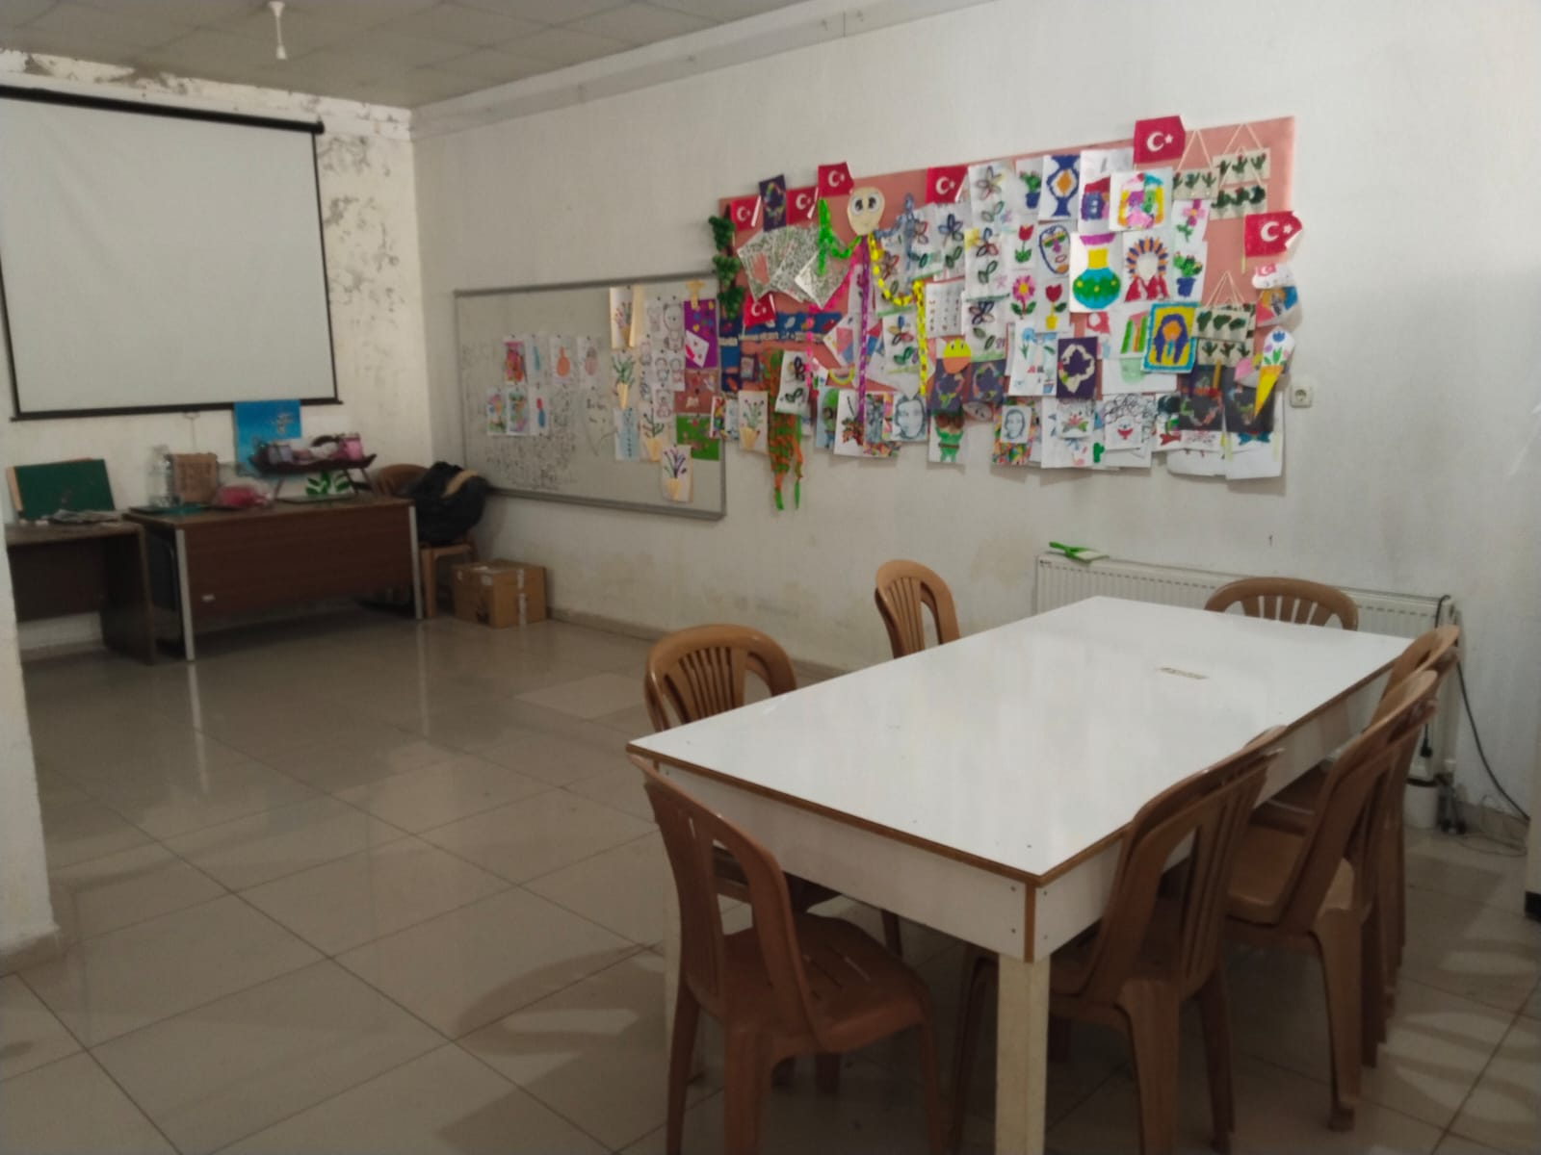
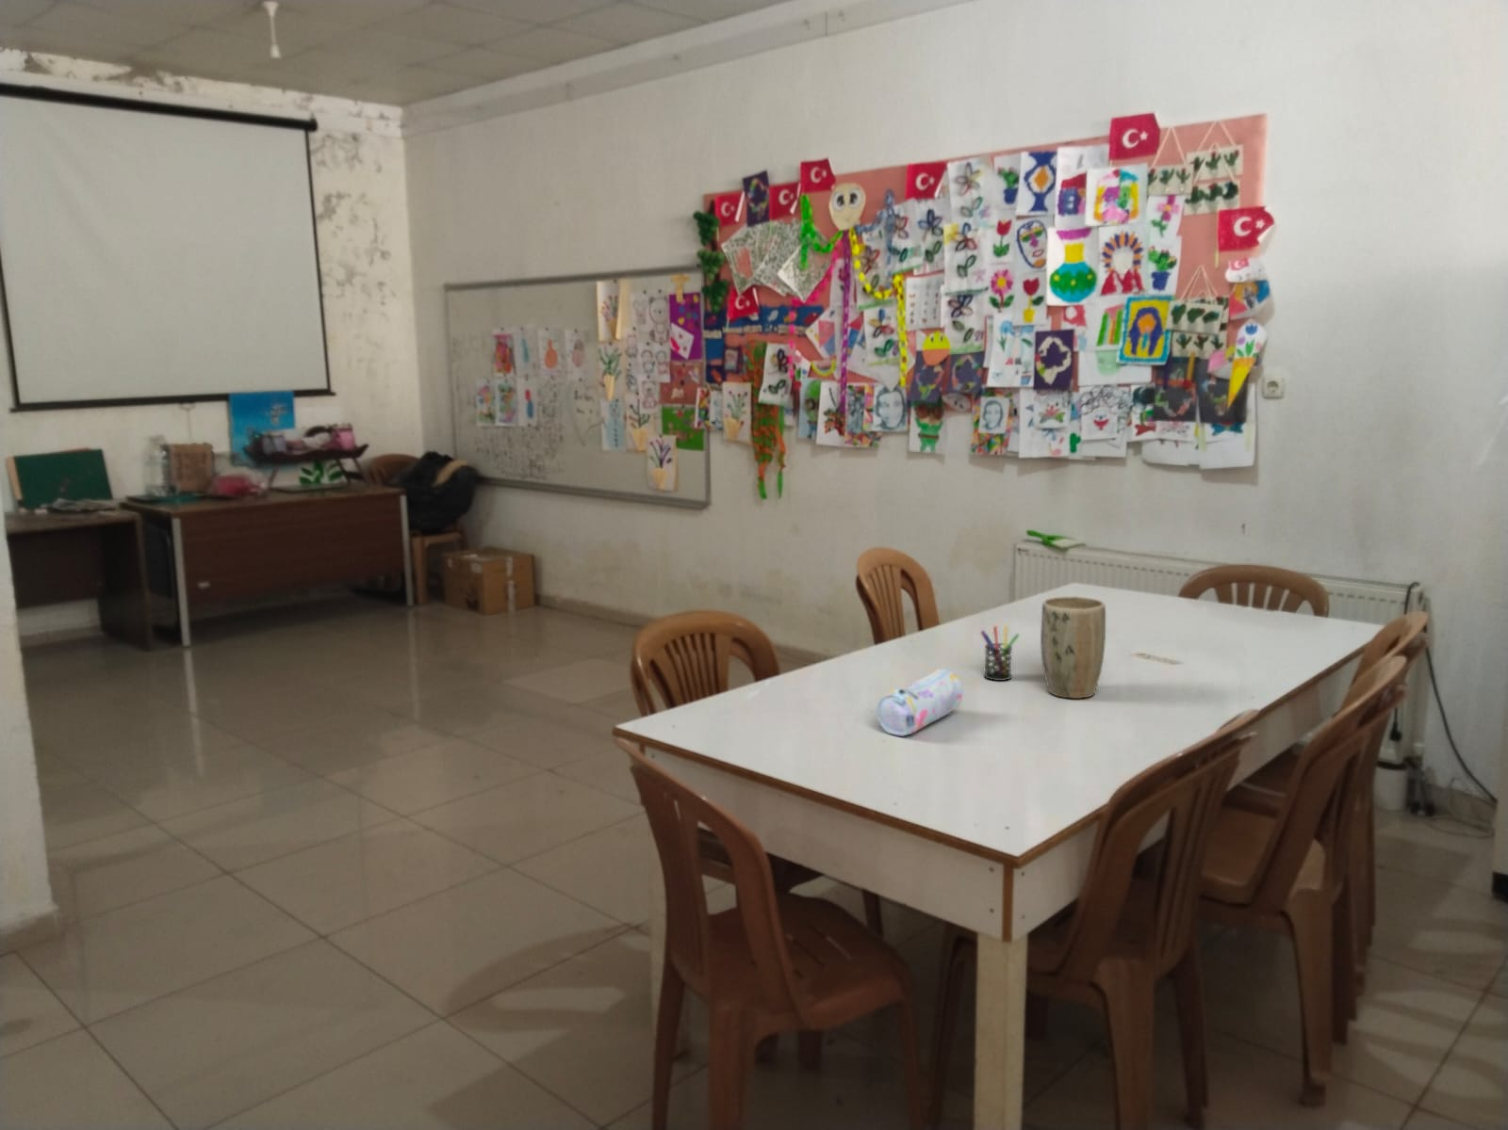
+ pen holder [980,624,1020,681]
+ plant pot [1040,595,1107,699]
+ pencil case [876,667,964,736]
